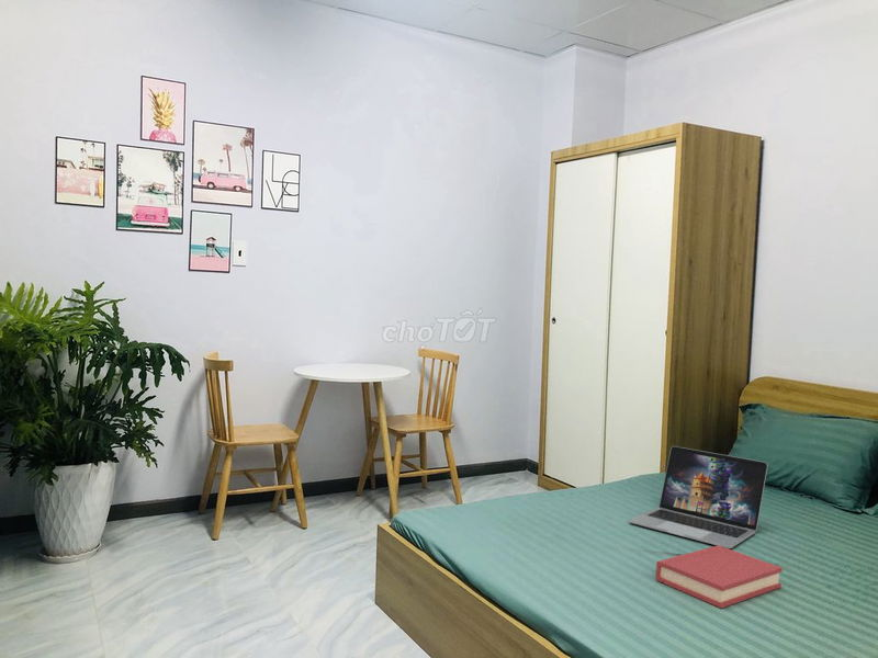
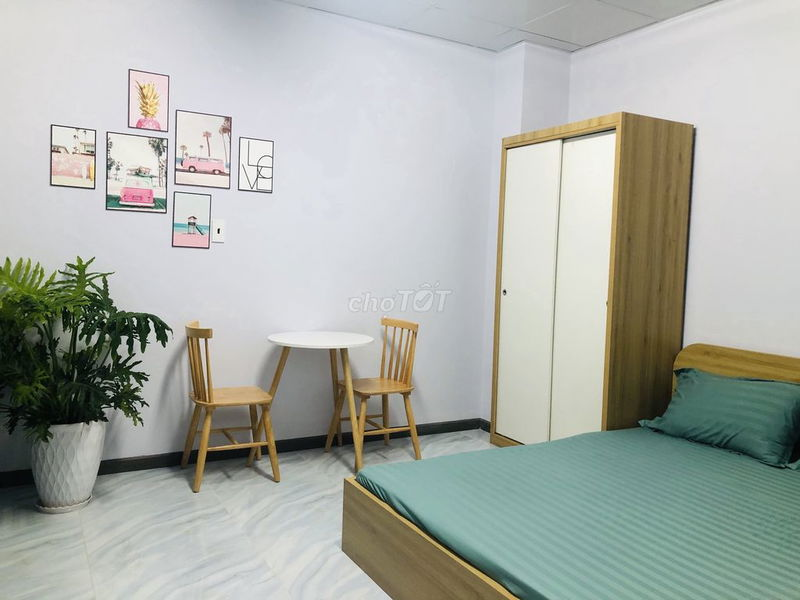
- hardback book [655,545,784,609]
- laptop [628,445,768,549]
